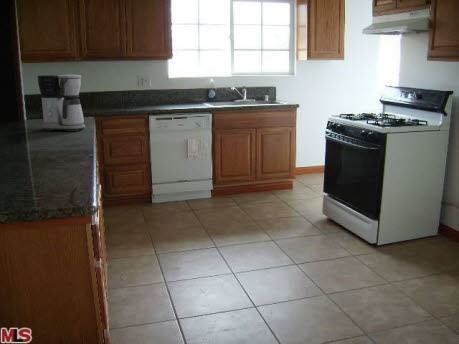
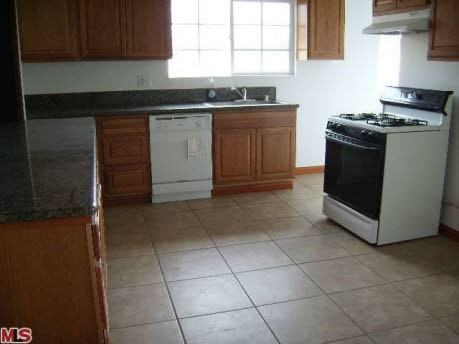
- coffee maker [37,73,86,132]
